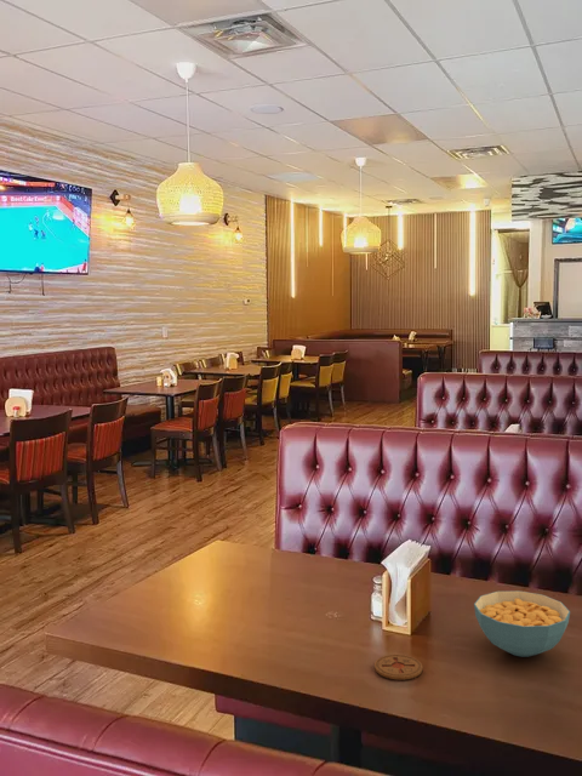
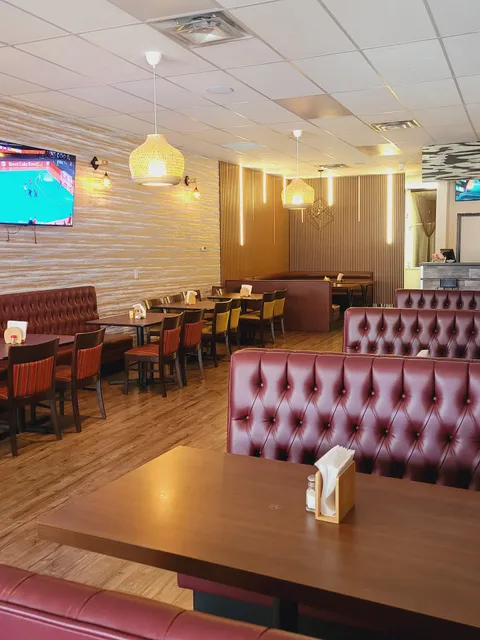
- coaster [373,654,423,681]
- cereal bowl [473,589,571,658]
